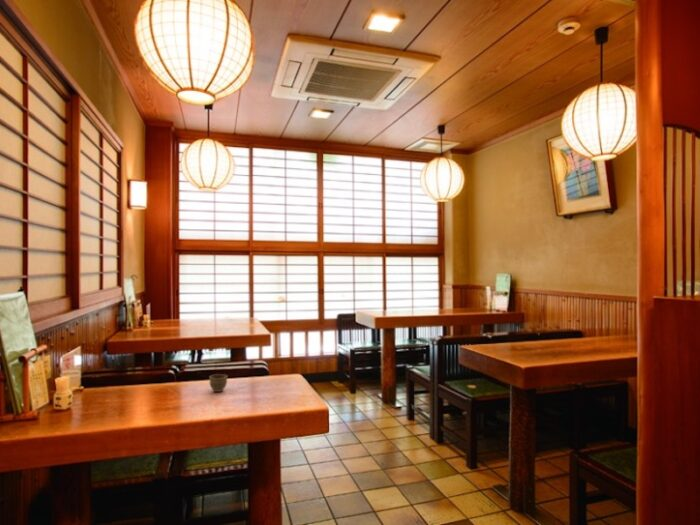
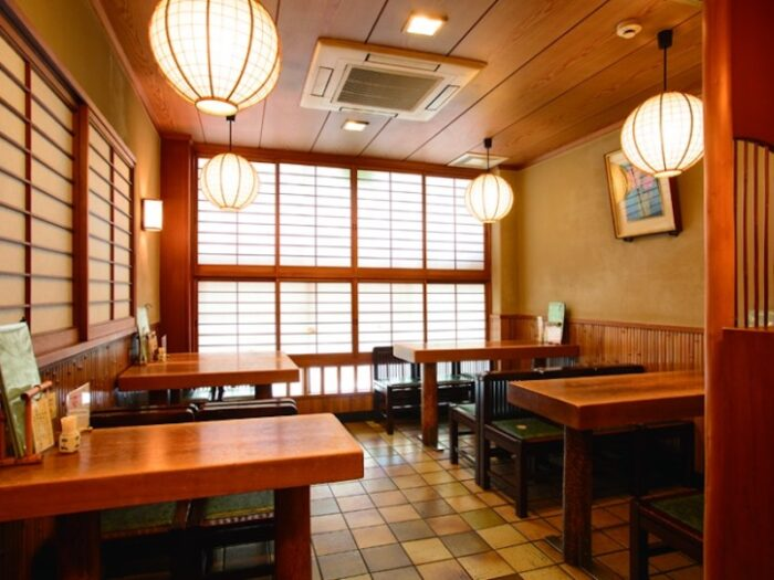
- cup [208,373,228,393]
